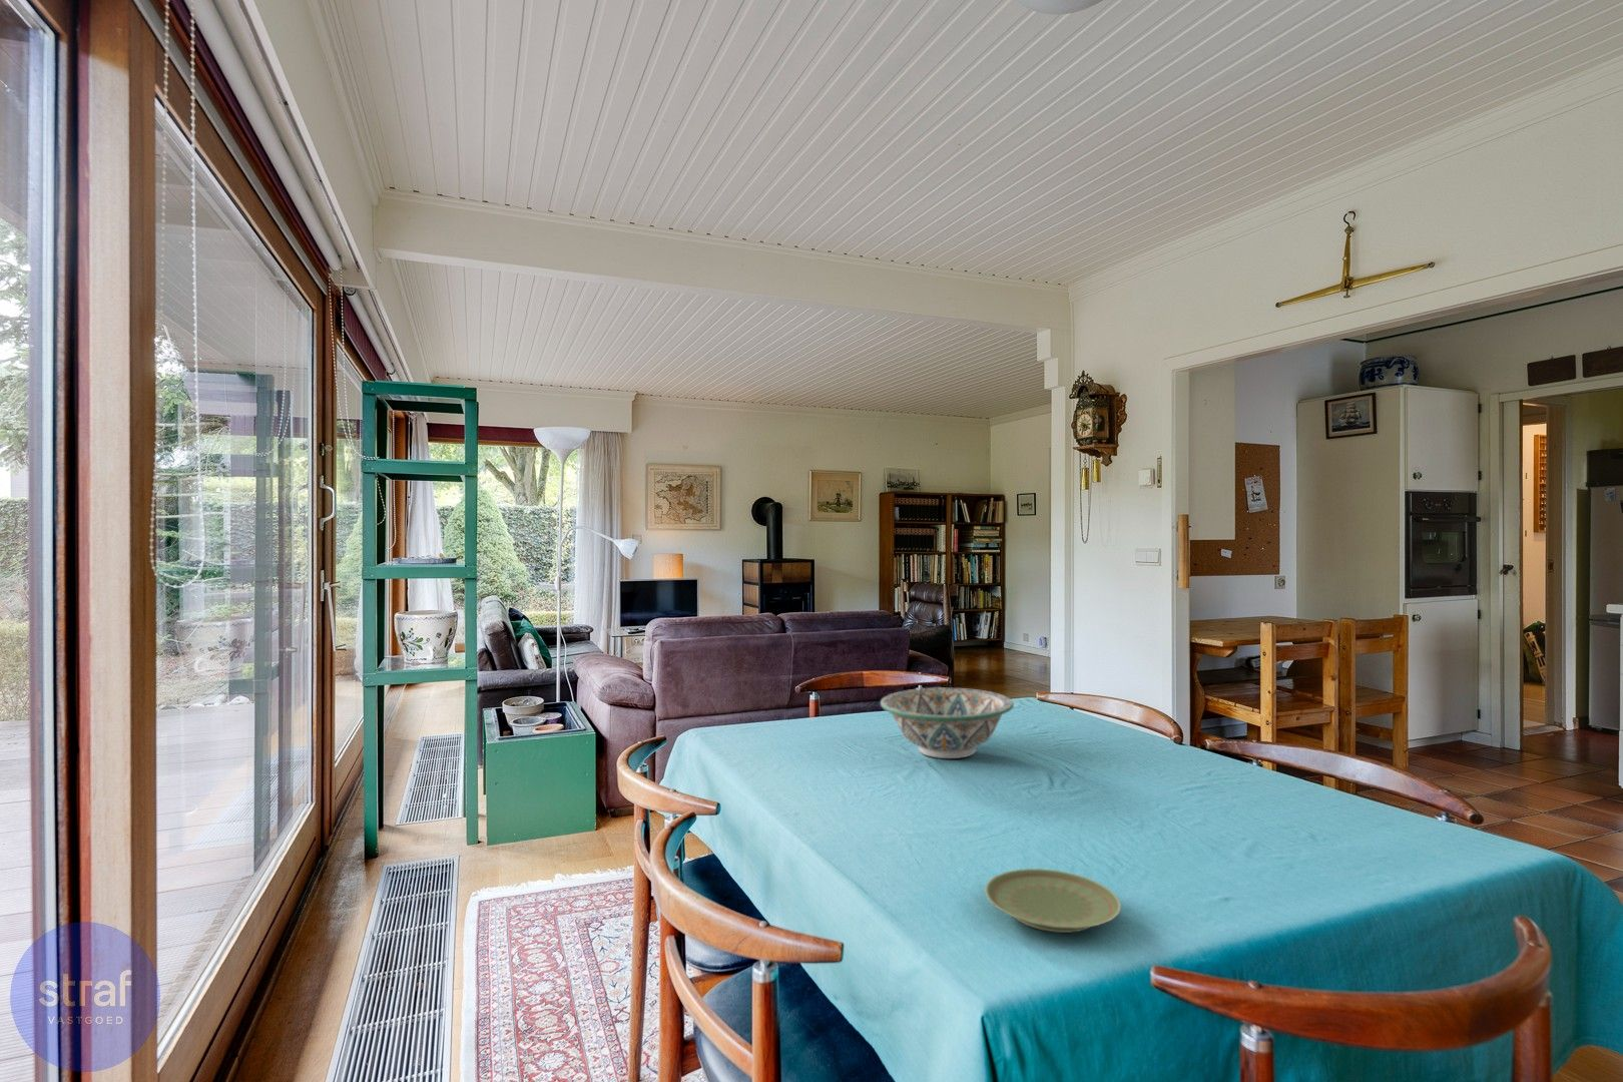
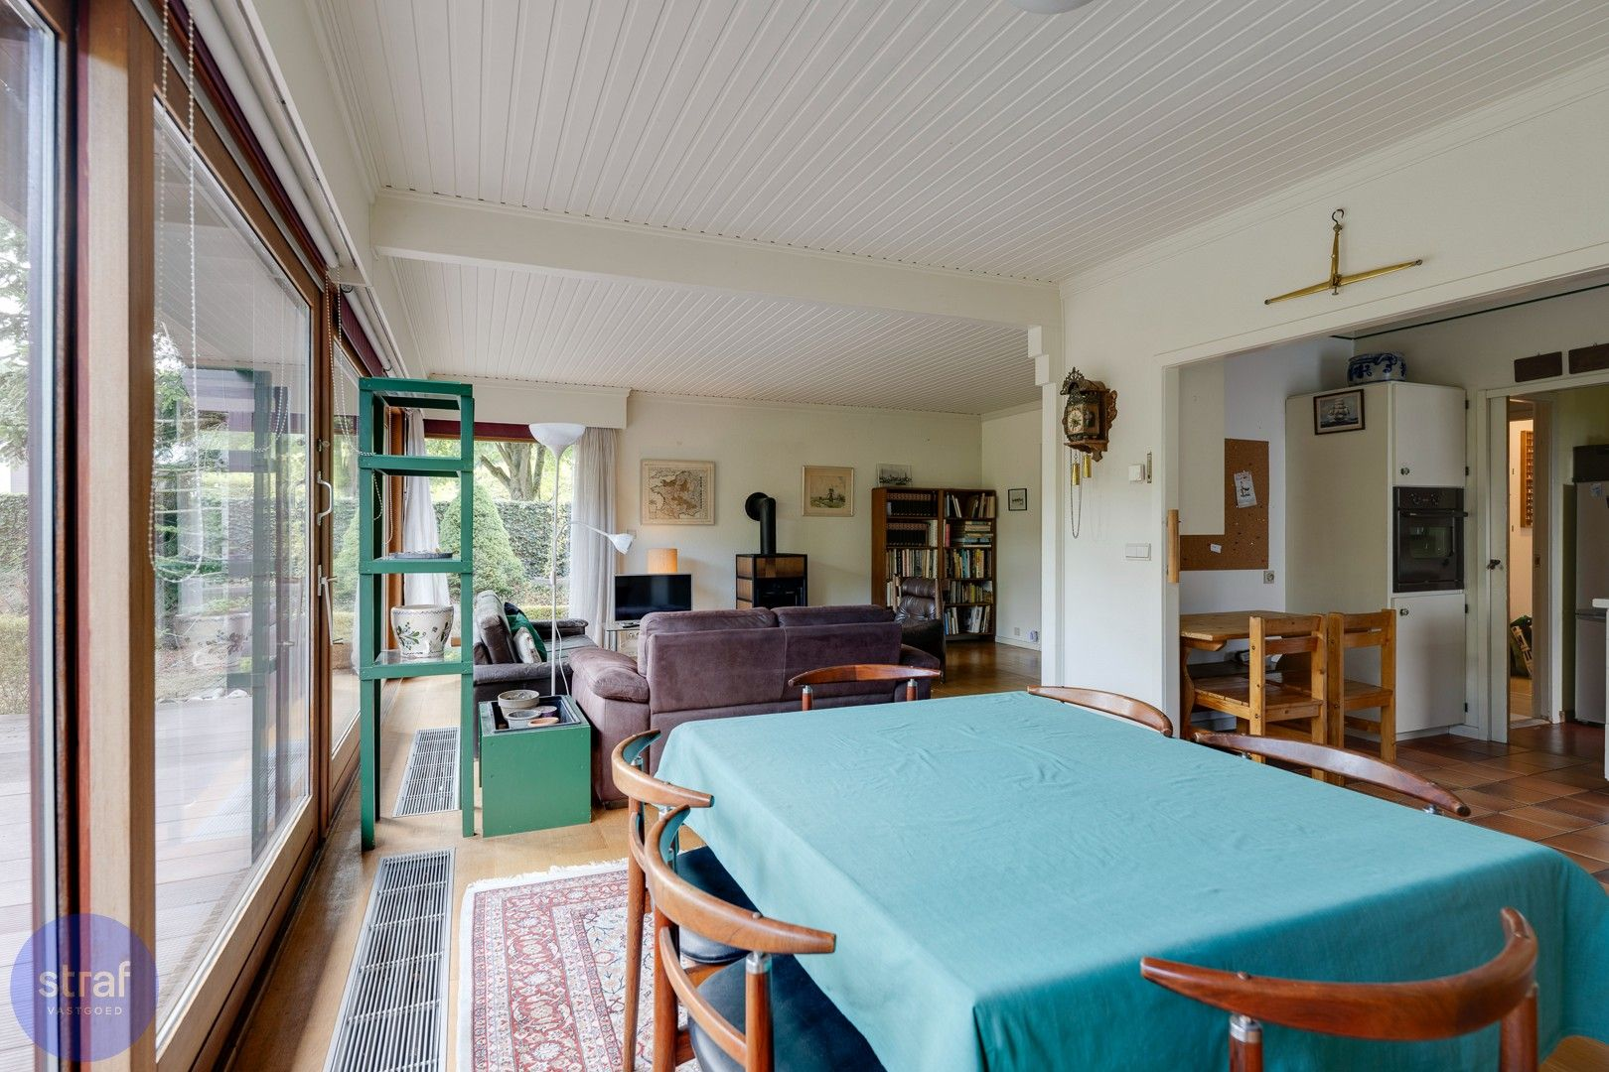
- plate [984,867,1122,933]
- decorative bowl [879,686,1014,760]
